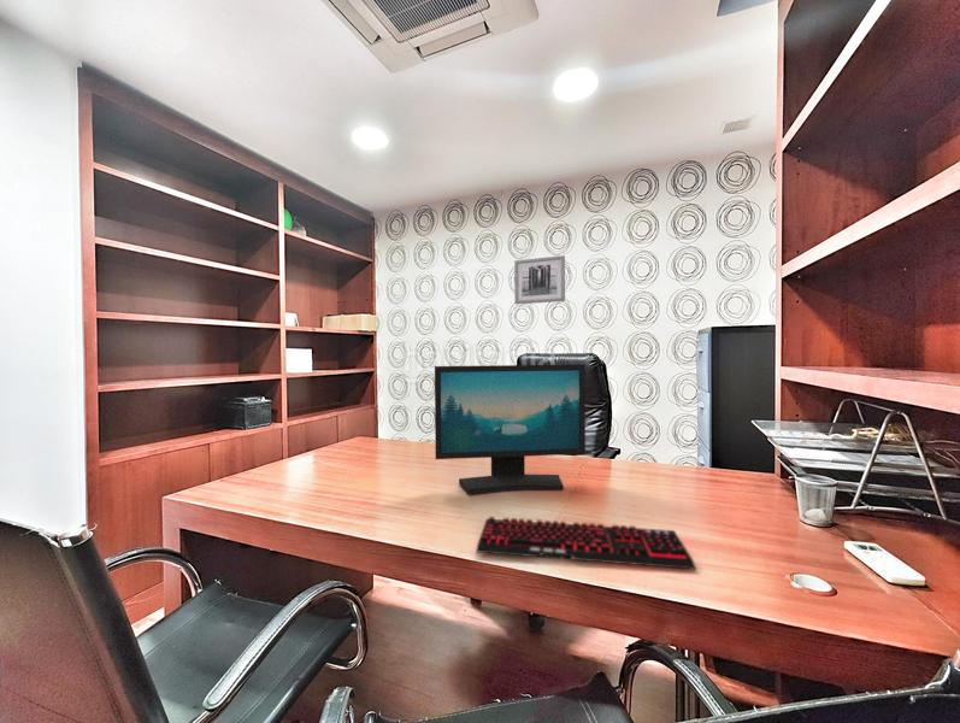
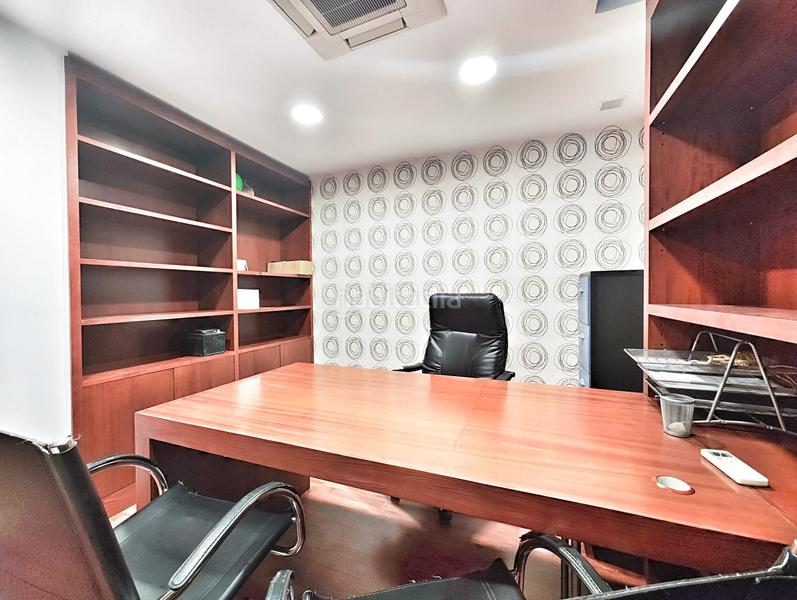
- computer monitor [434,364,587,495]
- keyboard [475,516,697,570]
- wall art [513,254,566,305]
